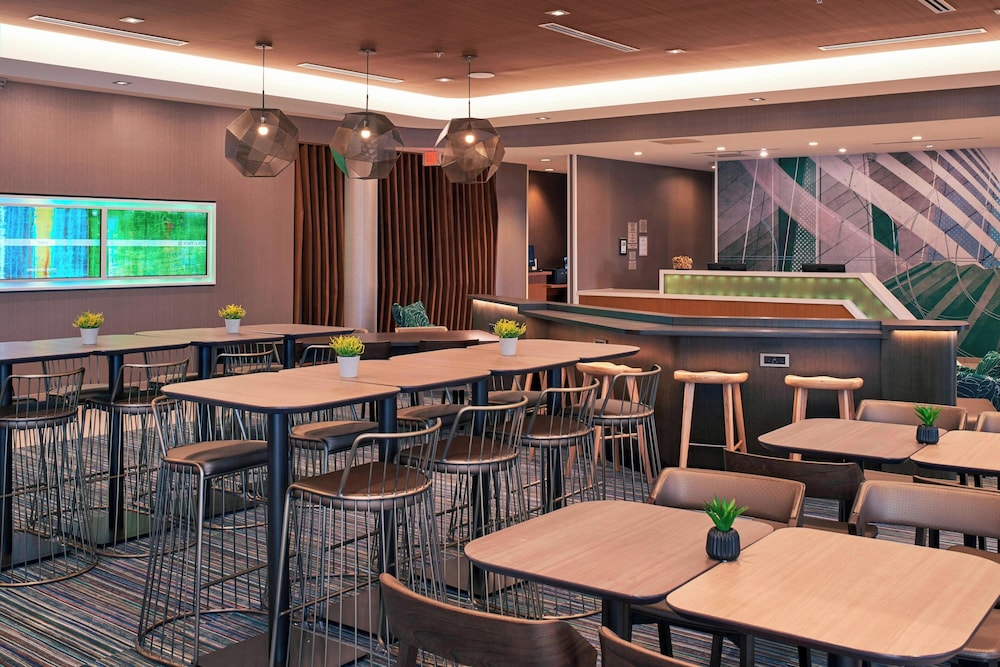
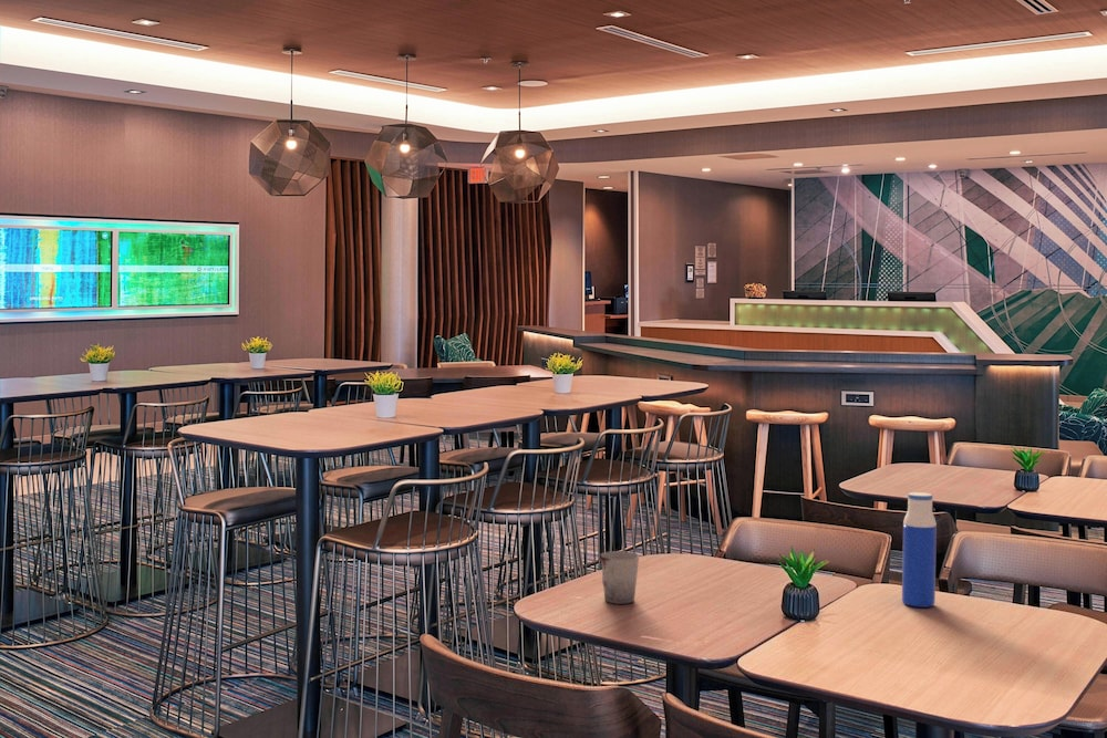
+ cup [600,550,640,605]
+ water bottle [901,491,938,609]
